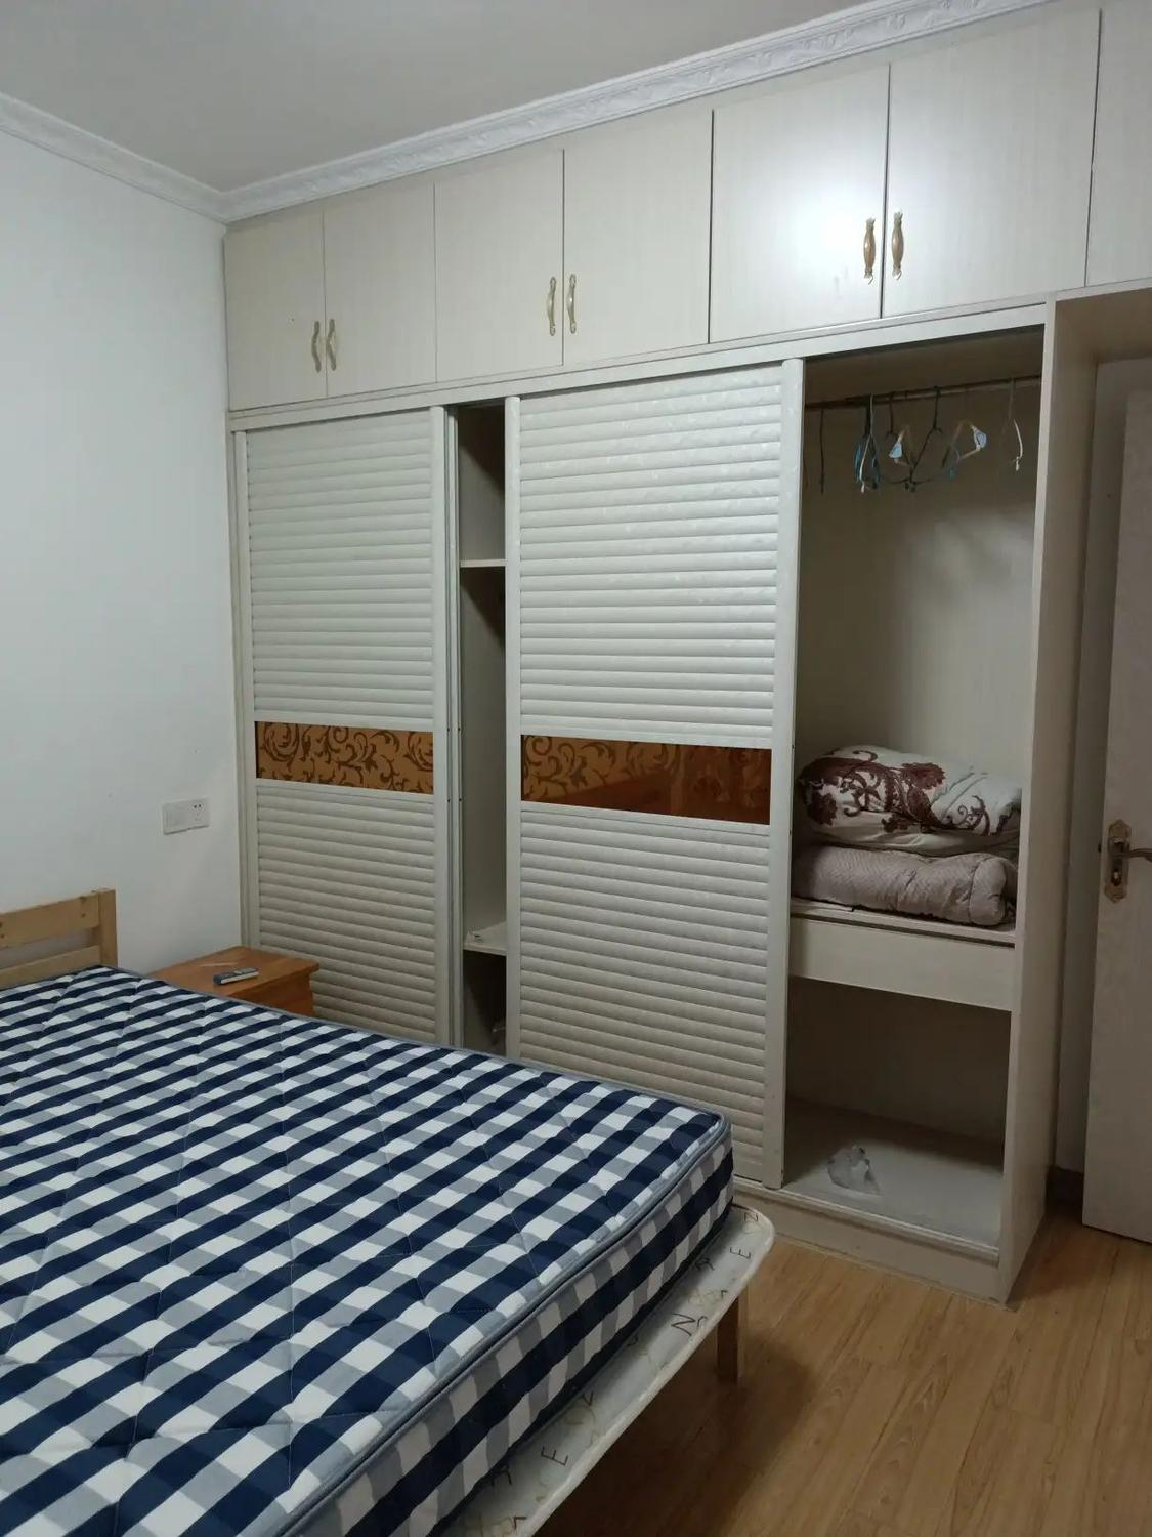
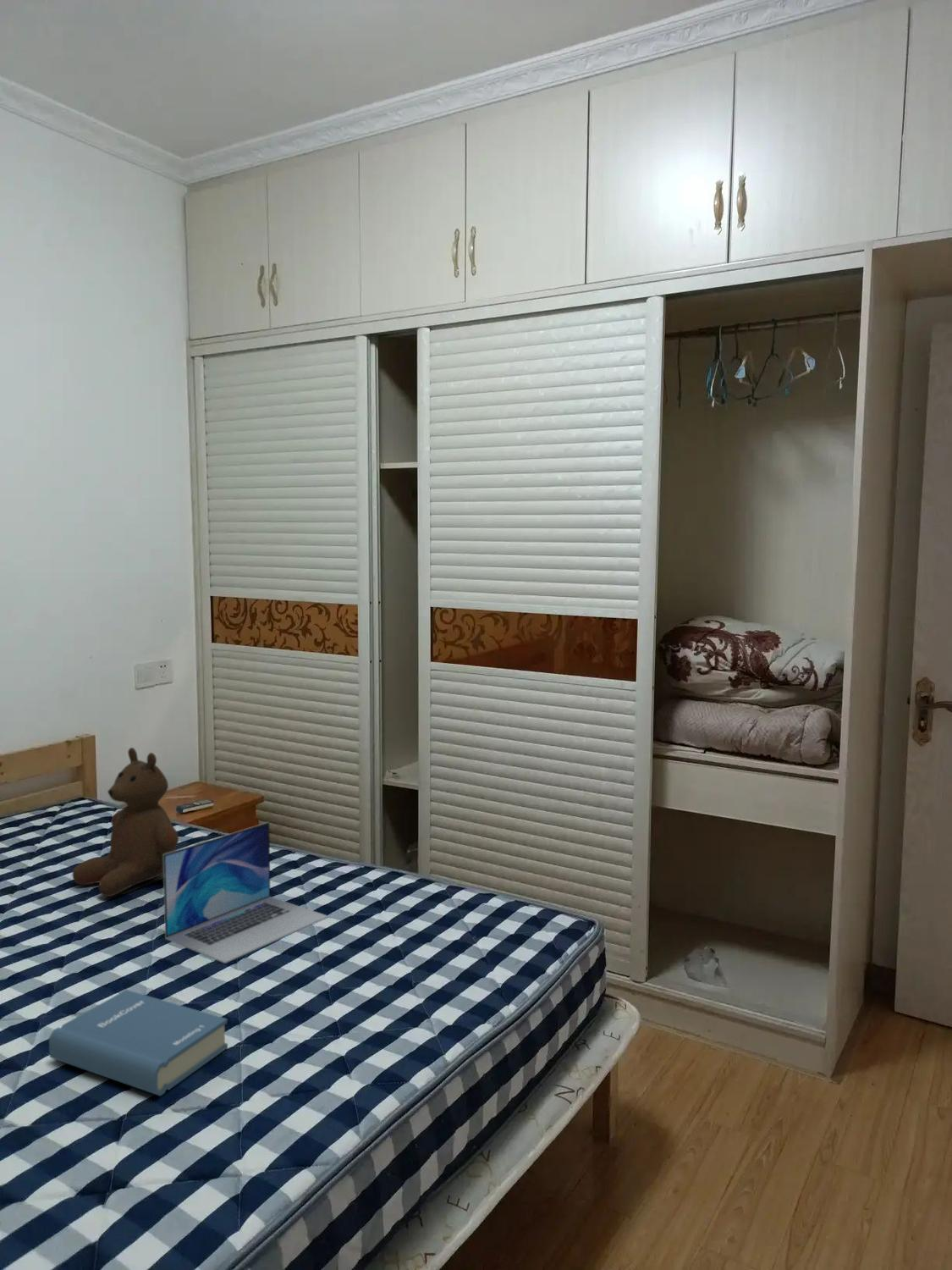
+ hardback book [48,989,228,1097]
+ teddy bear [71,747,179,897]
+ laptop [162,821,329,964]
